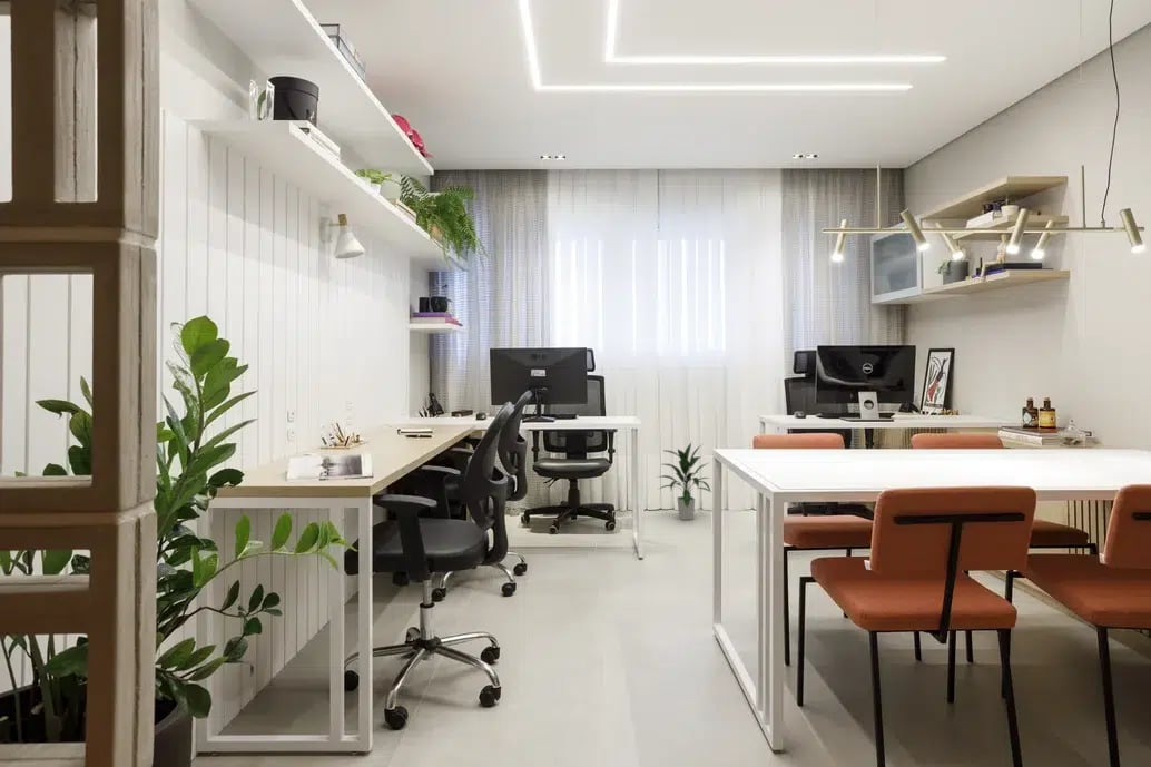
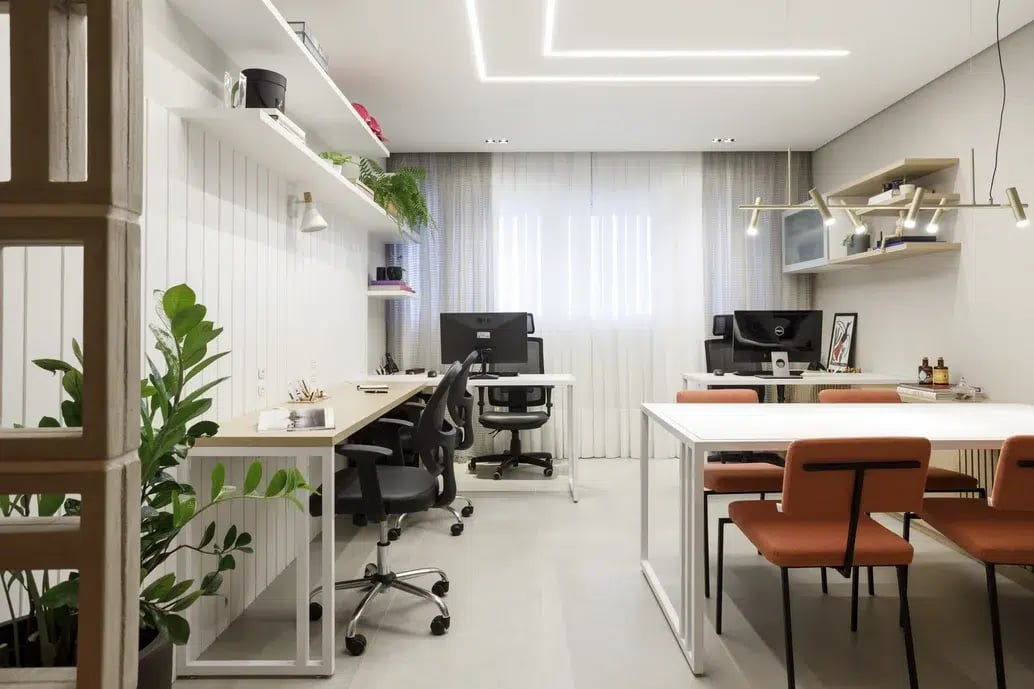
- indoor plant [656,442,712,521]
